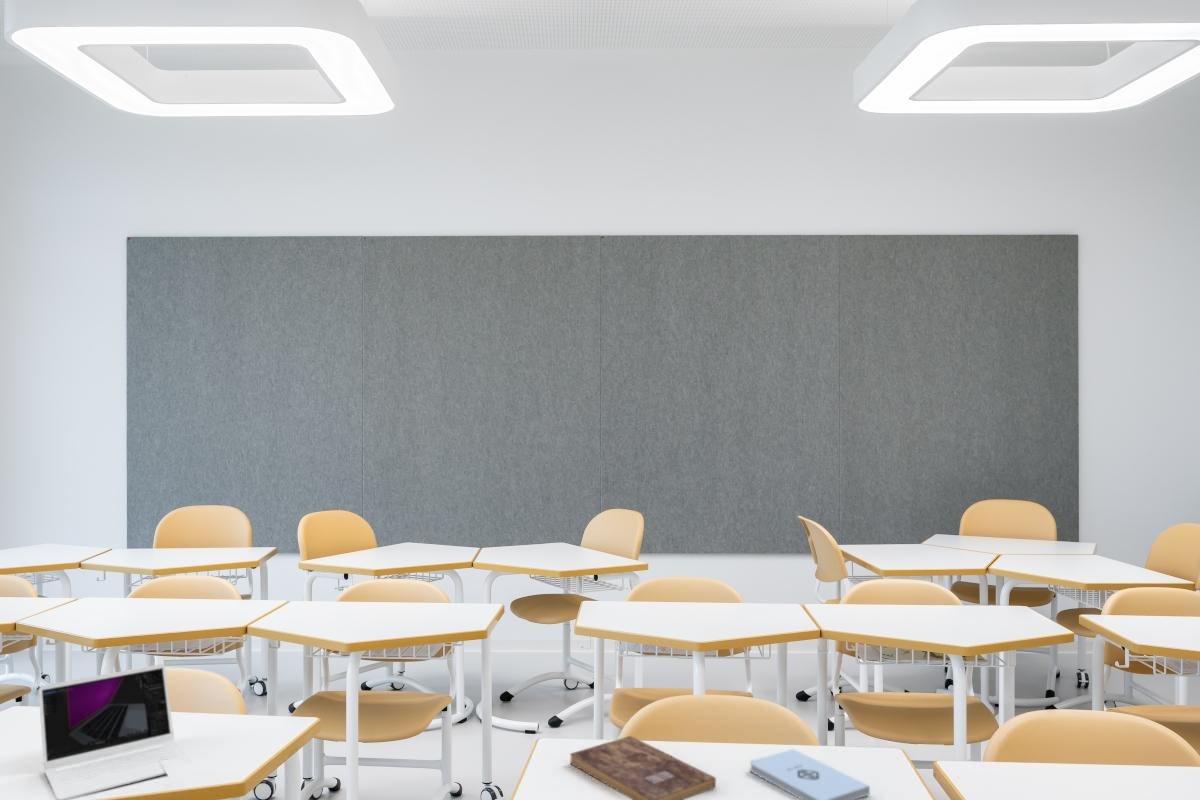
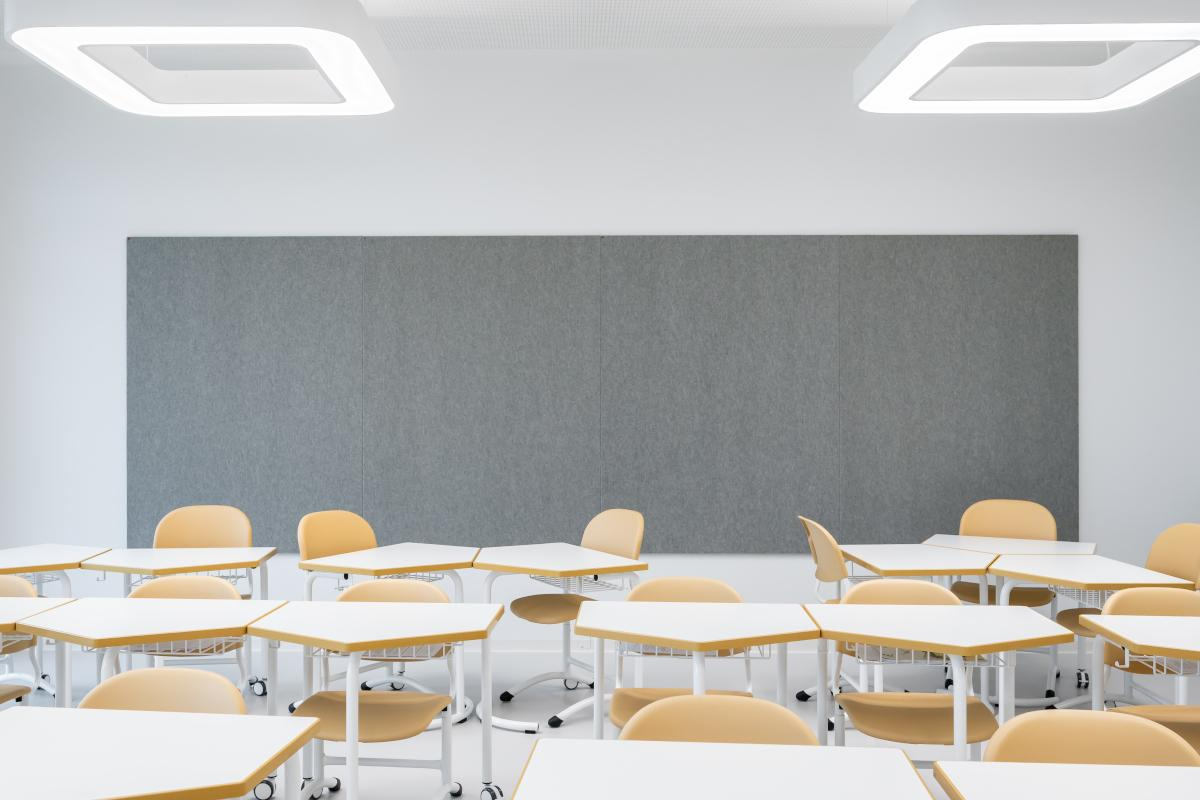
- bible [569,735,717,800]
- laptop [38,663,196,800]
- notepad [749,748,871,800]
